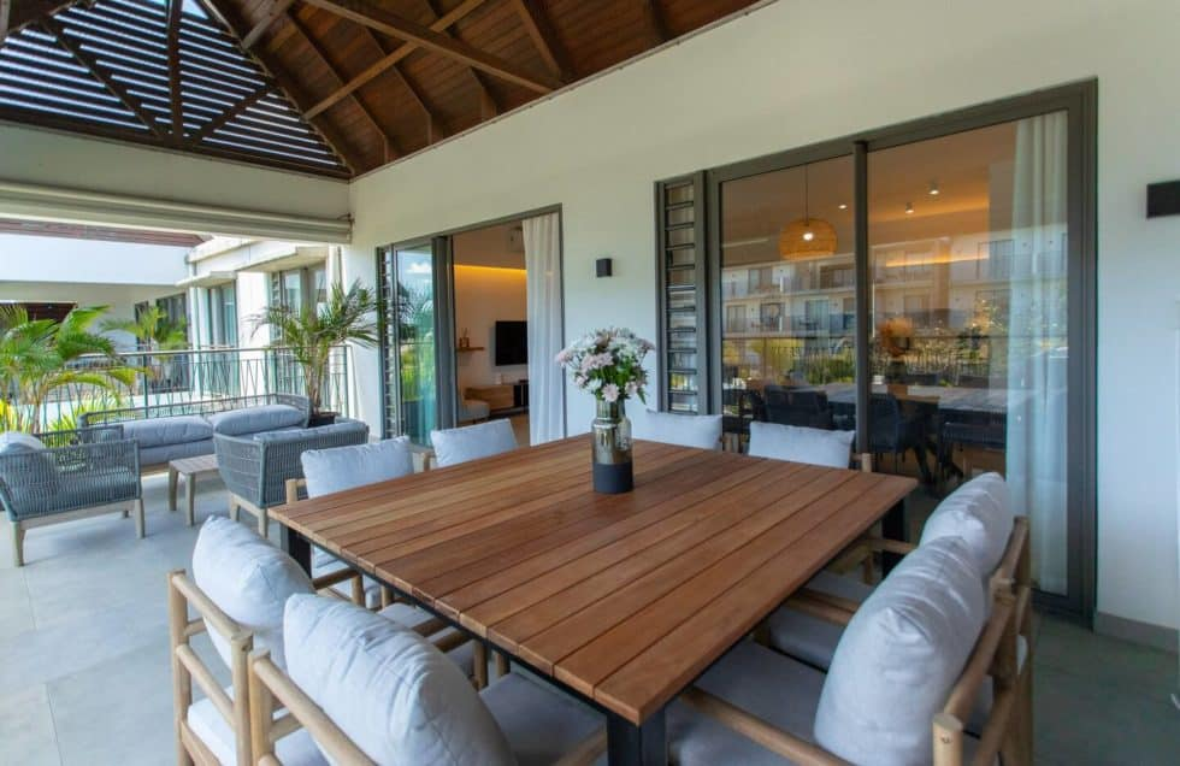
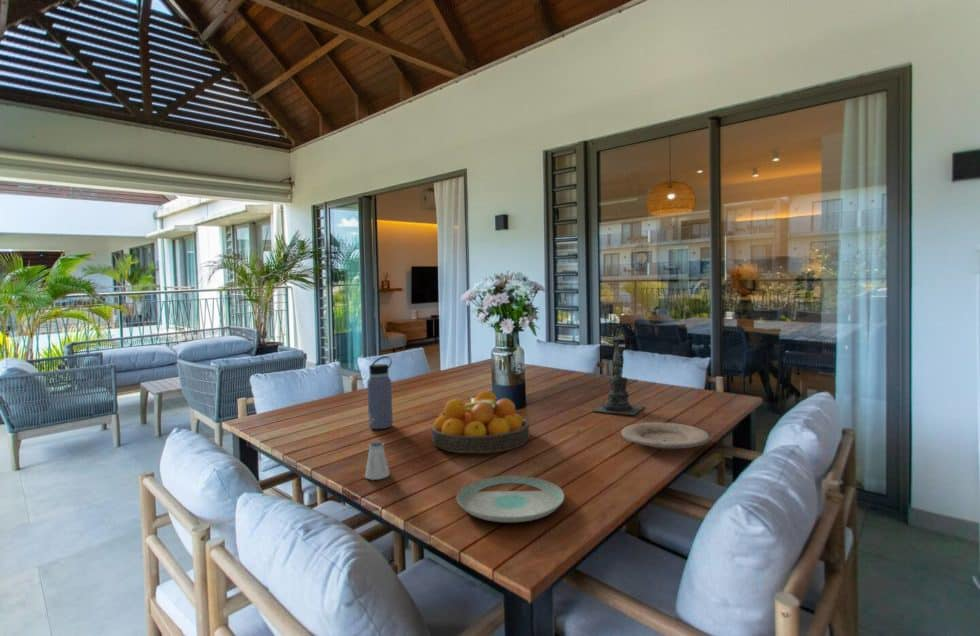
+ plate [620,422,711,450]
+ water bottle [366,355,394,430]
+ fruit bowl [431,390,530,454]
+ candle holder [591,325,646,416]
+ plate [455,475,566,523]
+ saltshaker [364,440,391,481]
